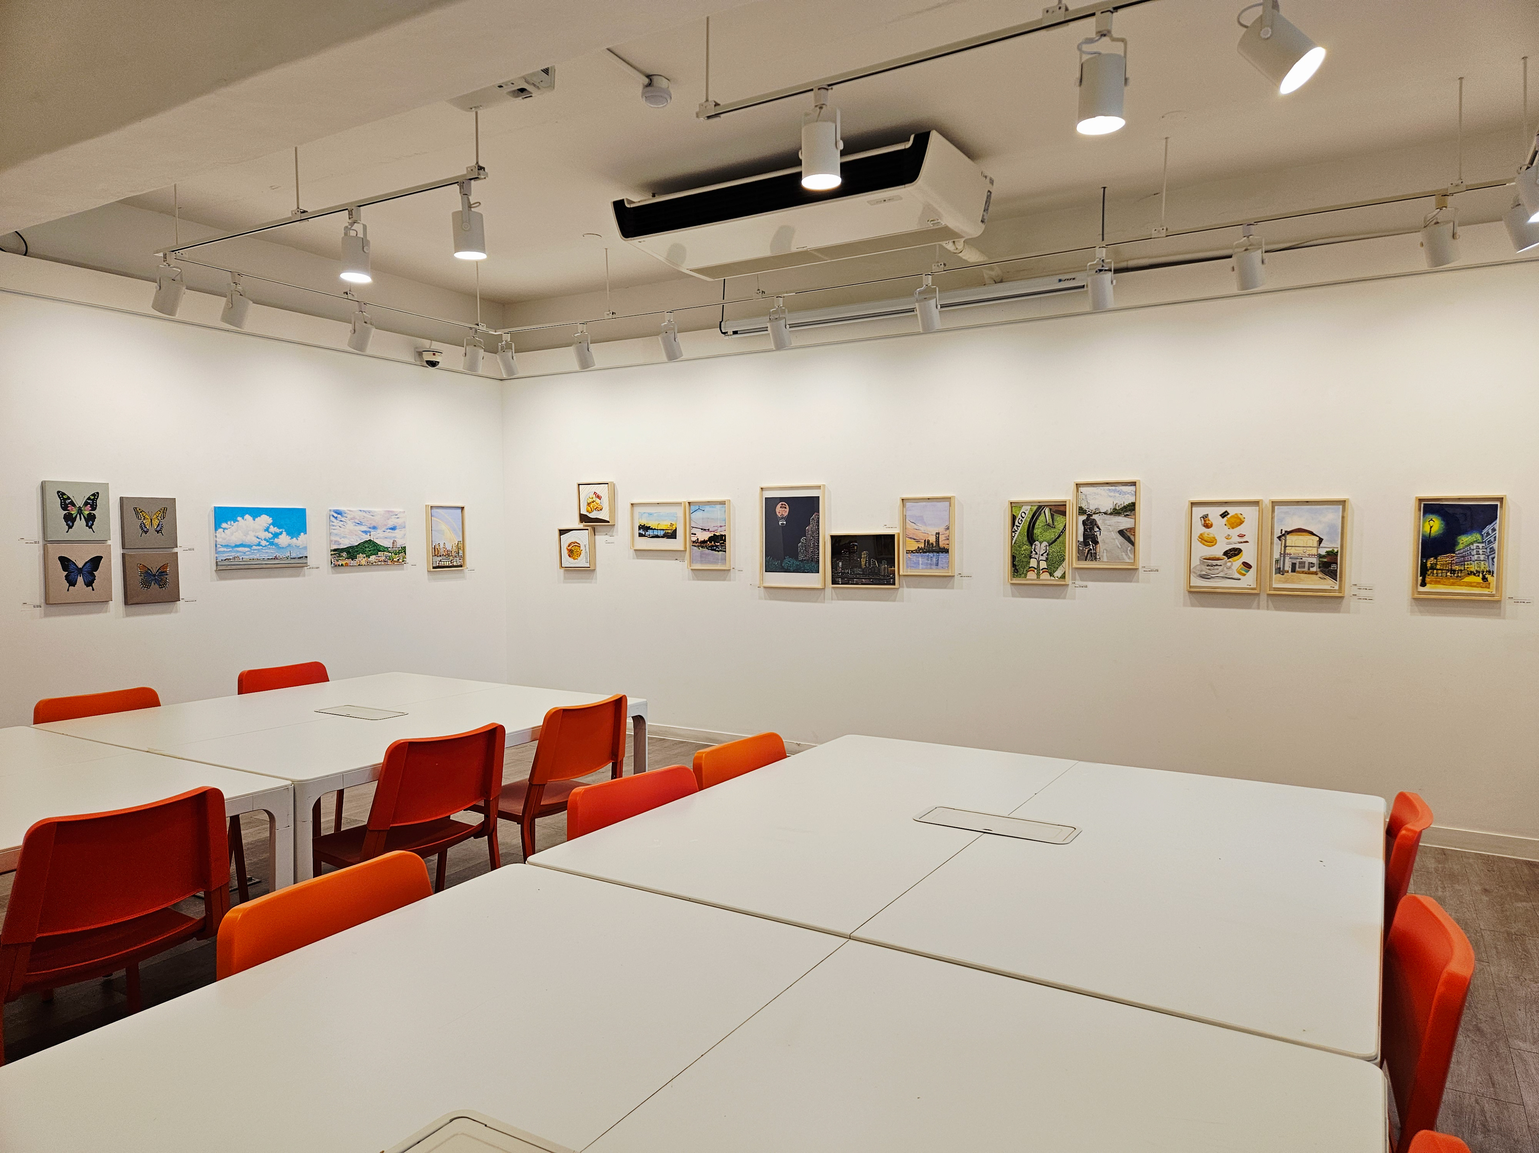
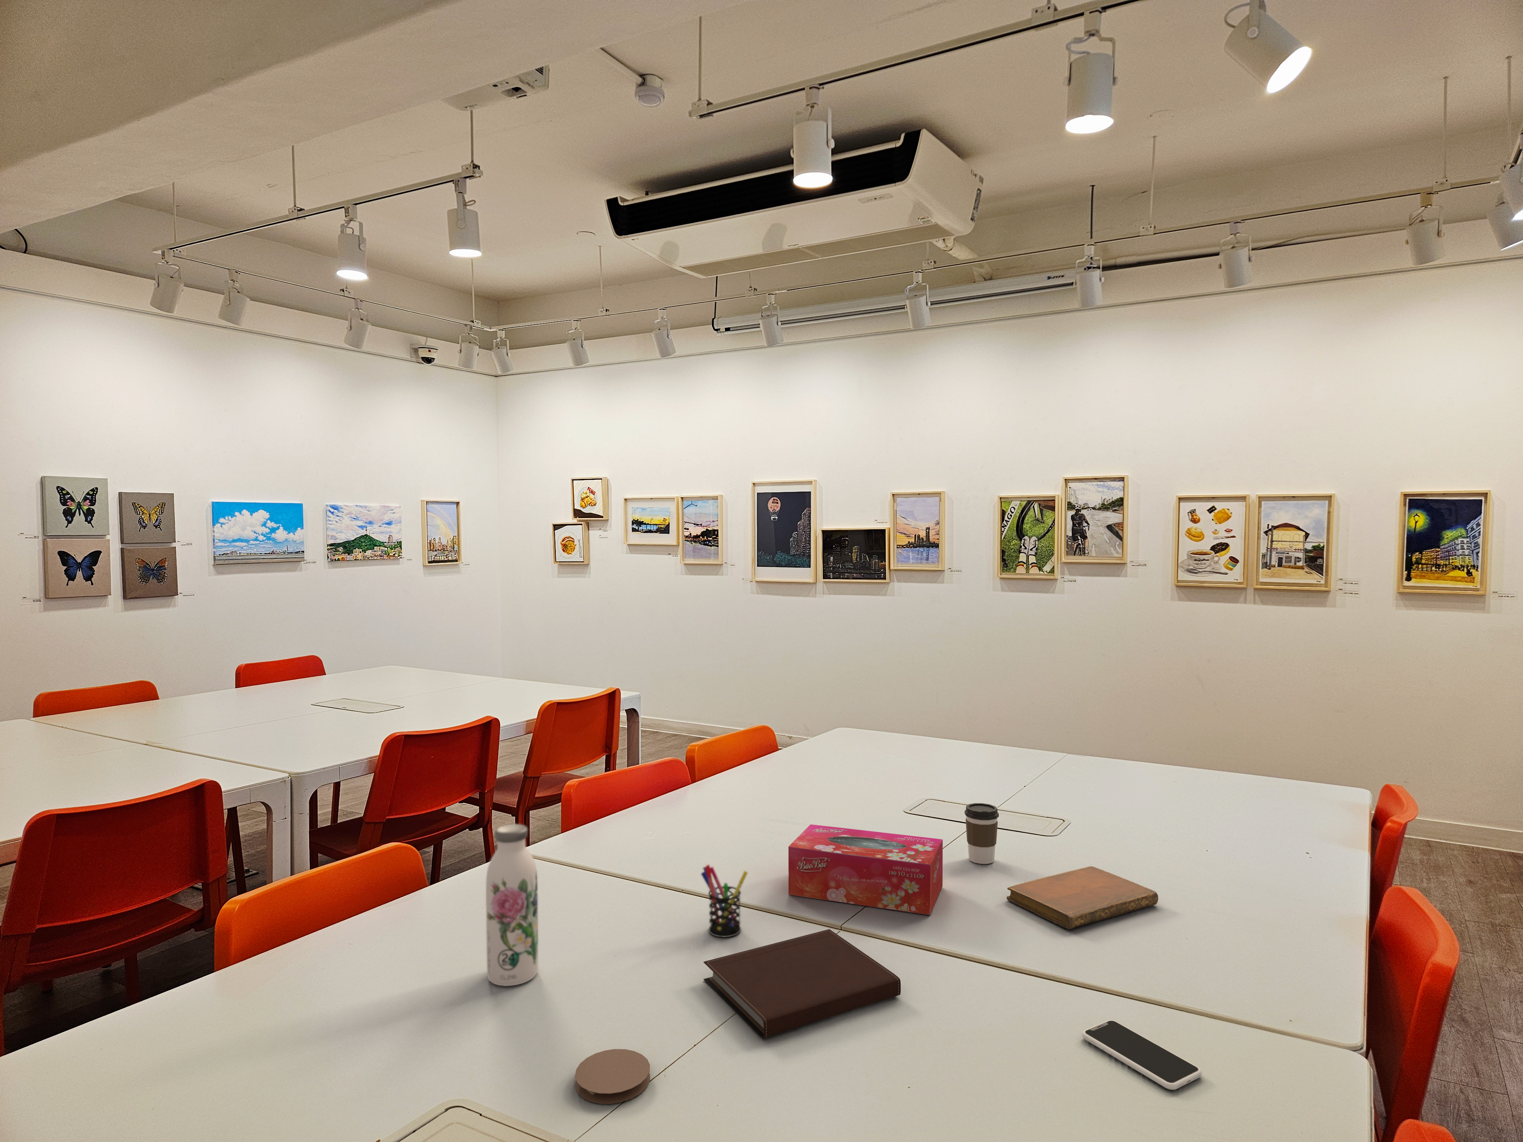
+ notebook [1006,866,1158,930]
+ pen holder [700,865,748,937]
+ coaster [574,1048,650,1105]
+ coffee cup [964,803,999,865]
+ tissue box [788,824,943,915]
+ smartphone [1082,1020,1202,1090]
+ water bottle [486,824,538,986]
+ notebook [703,928,901,1039]
